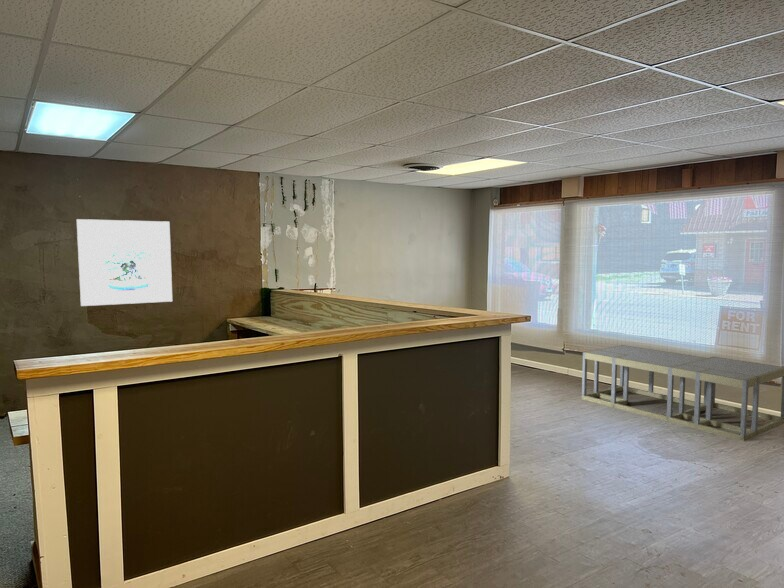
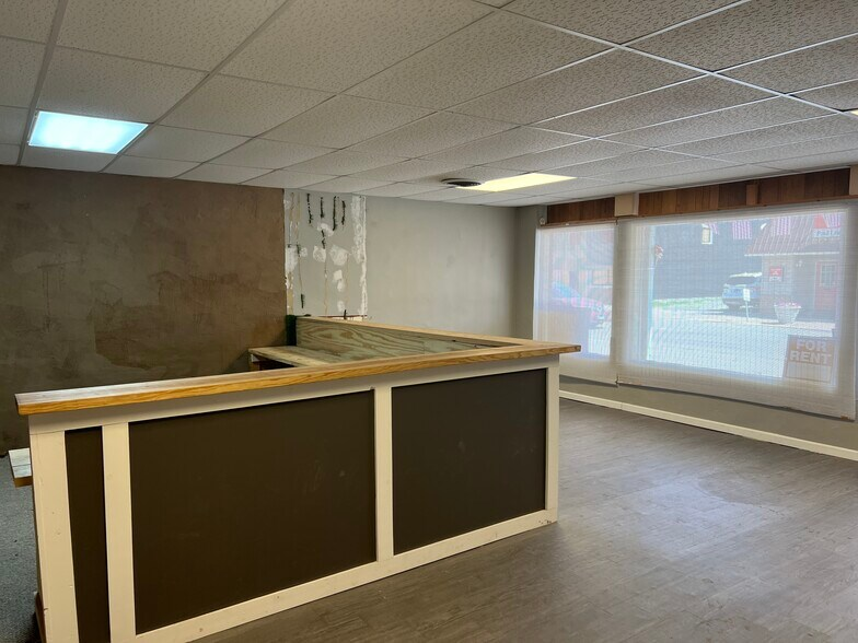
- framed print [76,218,173,307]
- coffee table [581,344,784,442]
